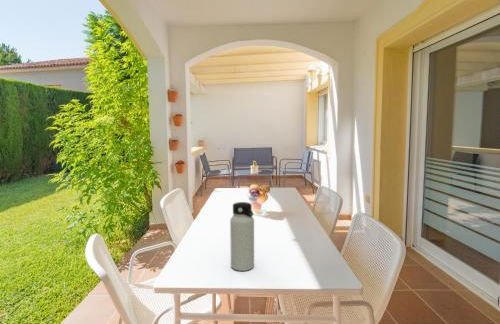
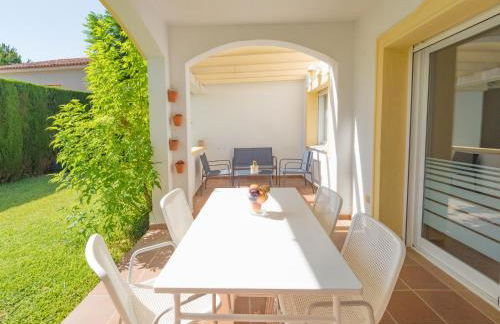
- water bottle [229,201,255,272]
